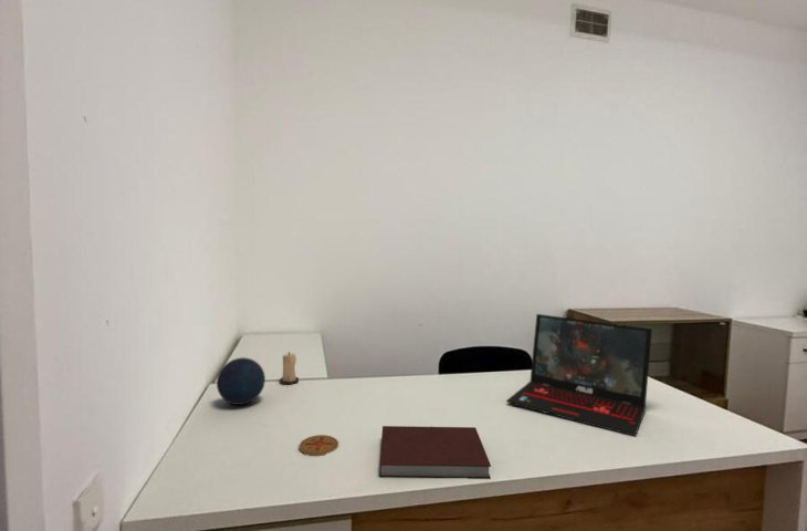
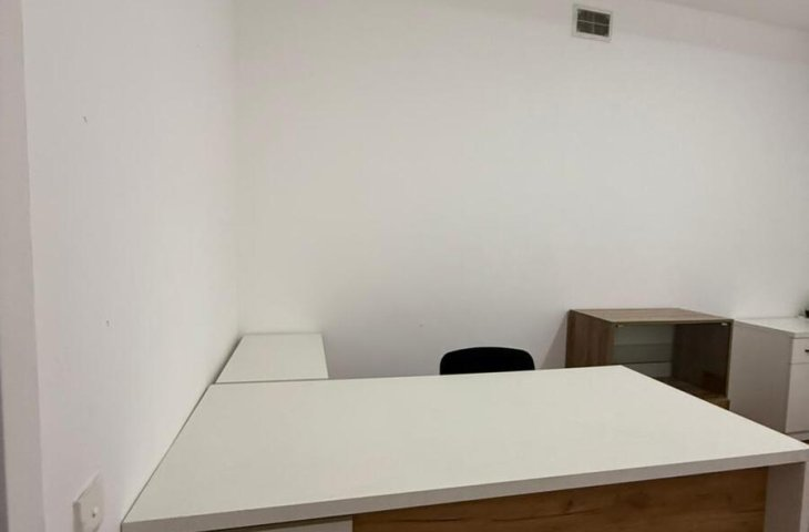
- candle [279,351,300,386]
- decorative orb [216,356,266,406]
- notebook [378,425,492,480]
- laptop [505,313,653,437]
- coaster [297,434,339,457]
